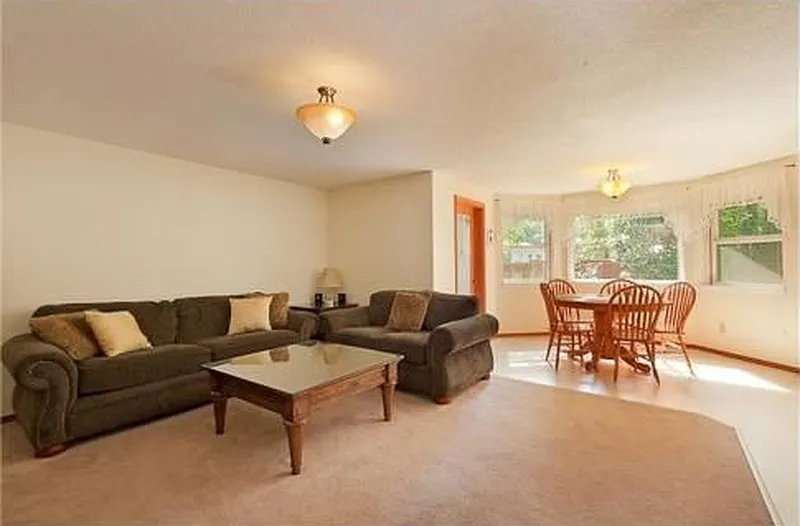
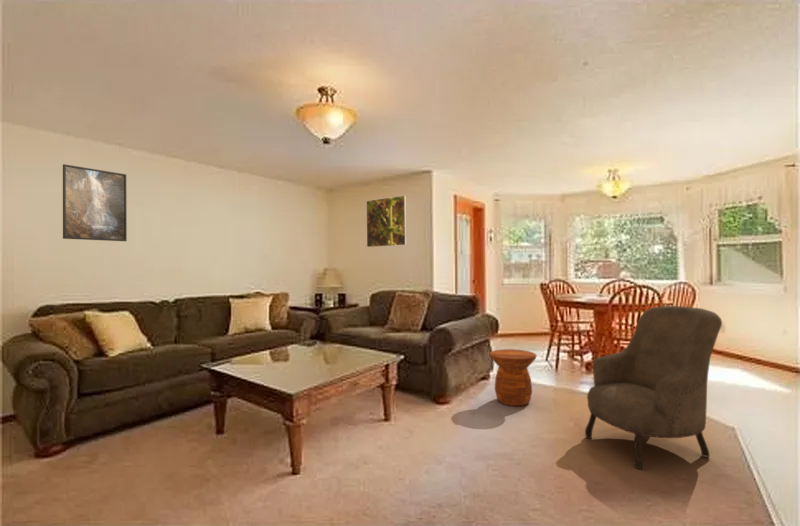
+ armchair [584,305,723,470]
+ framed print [365,194,408,248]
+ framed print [62,163,128,242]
+ side table [488,348,538,407]
